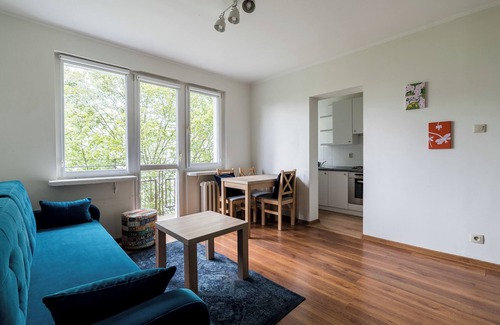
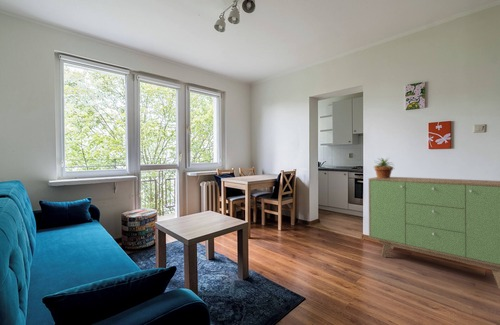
+ potted plant [373,157,395,178]
+ sideboard [368,176,500,290]
